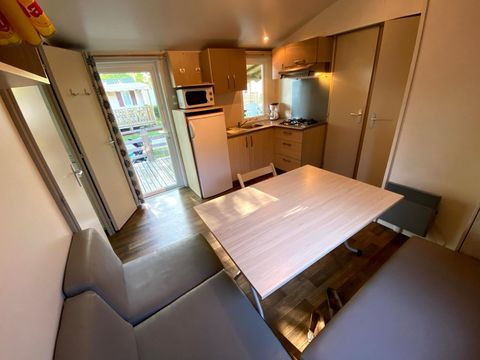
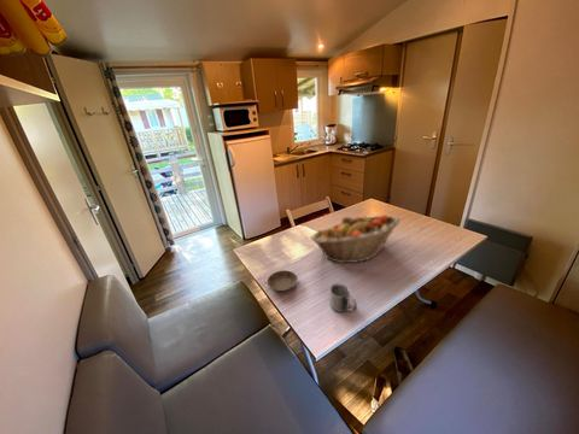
+ saucer [267,269,299,293]
+ fruit basket [309,213,402,264]
+ mug [329,282,358,313]
